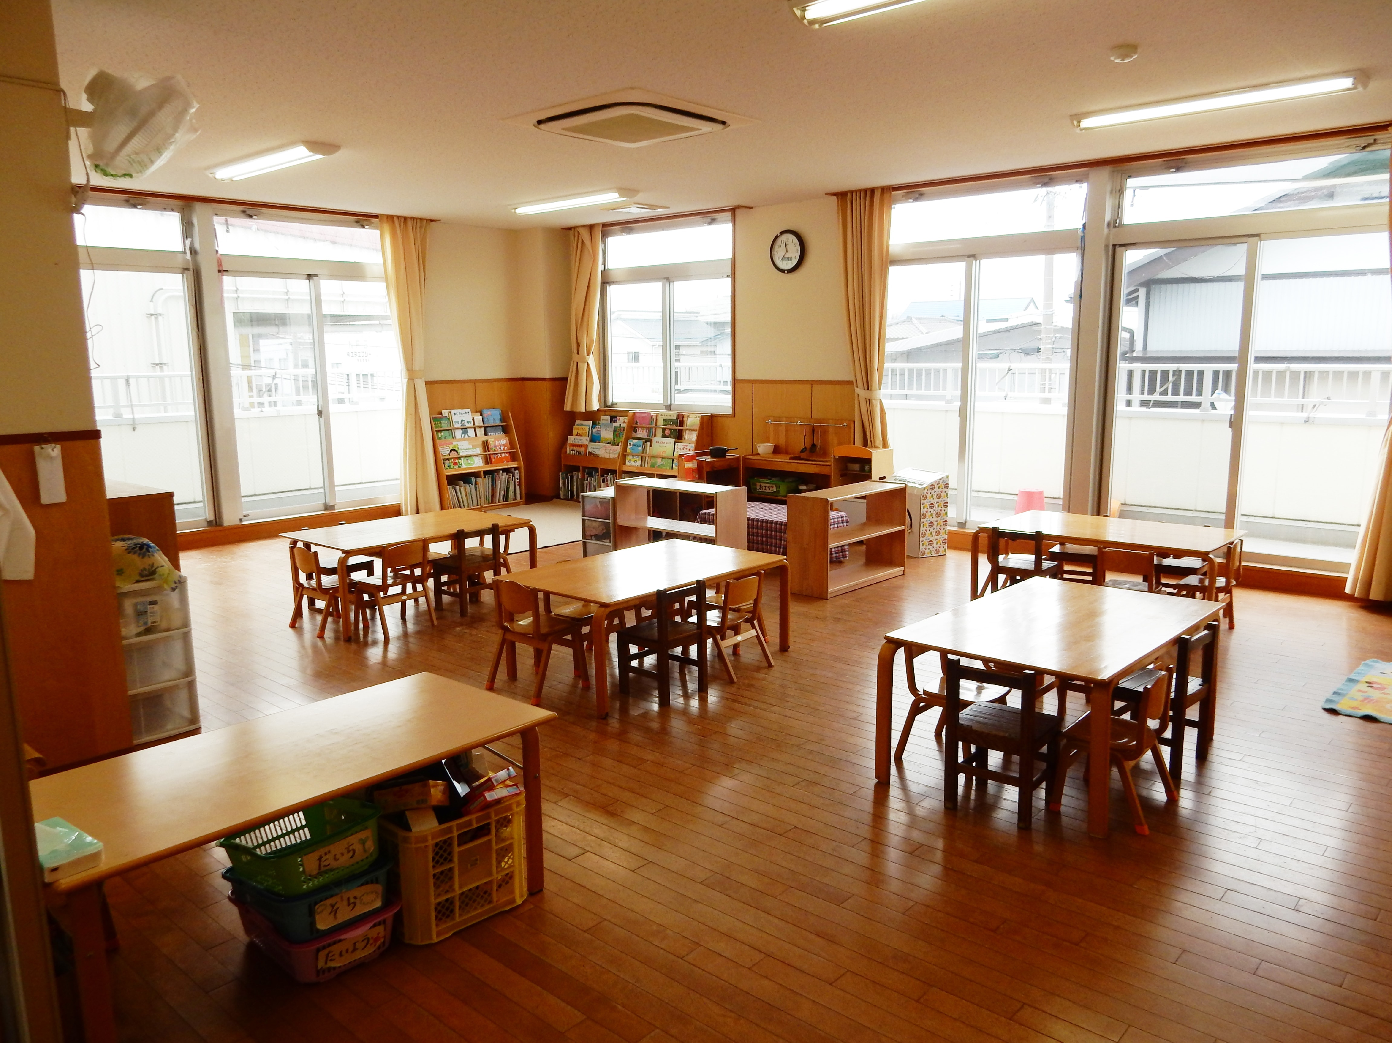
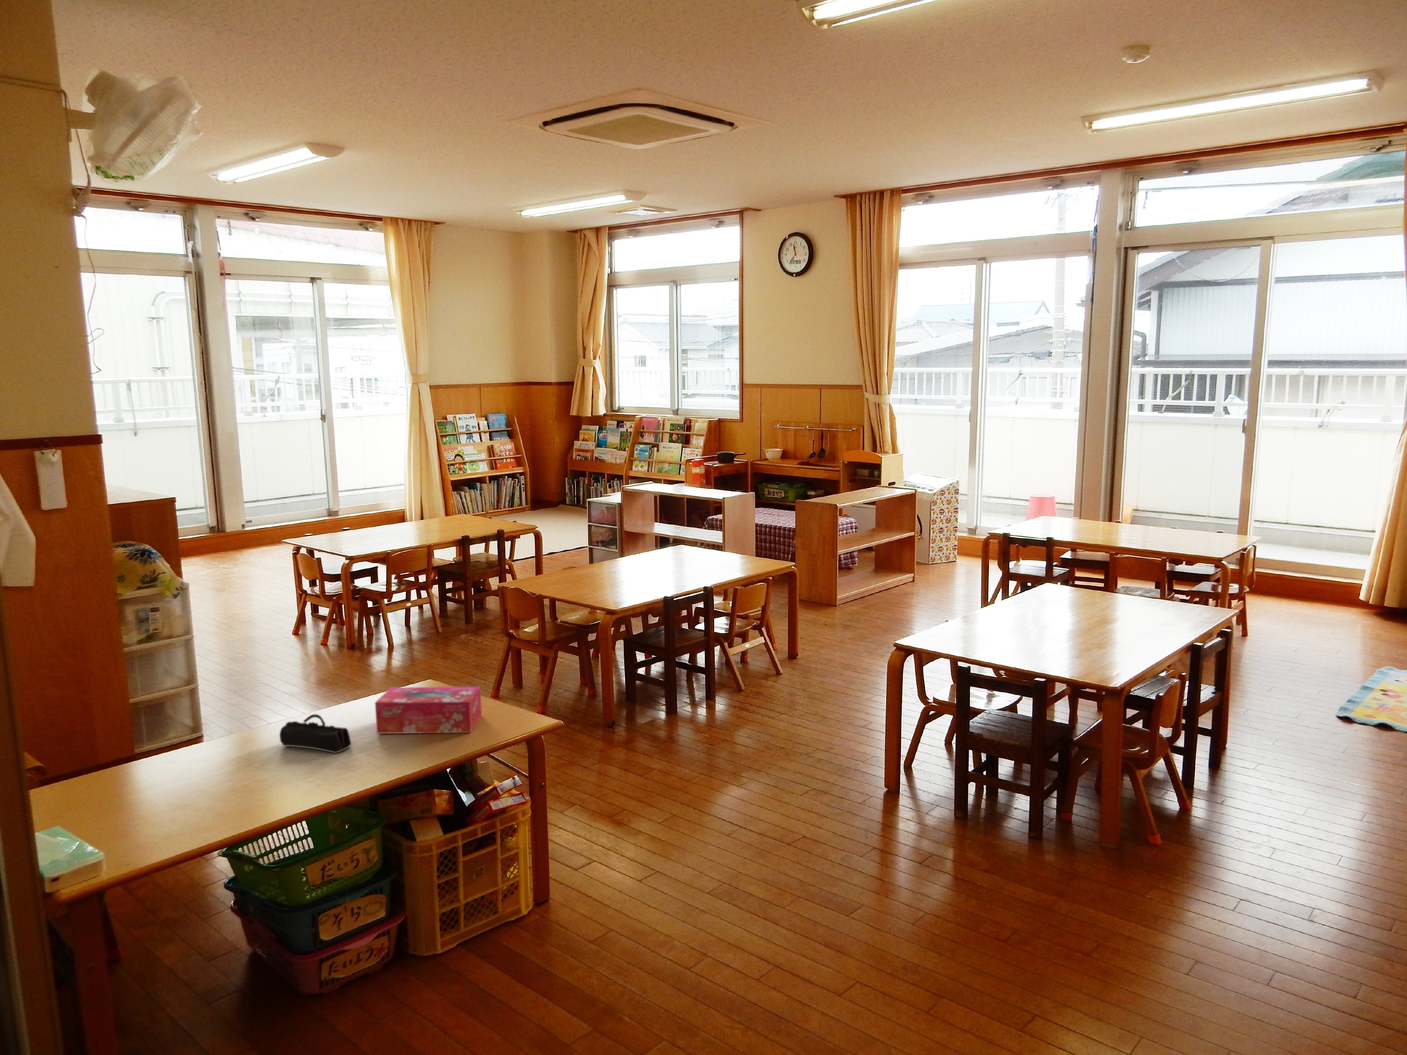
+ tissue box [374,686,482,734]
+ pencil case [279,714,352,754]
